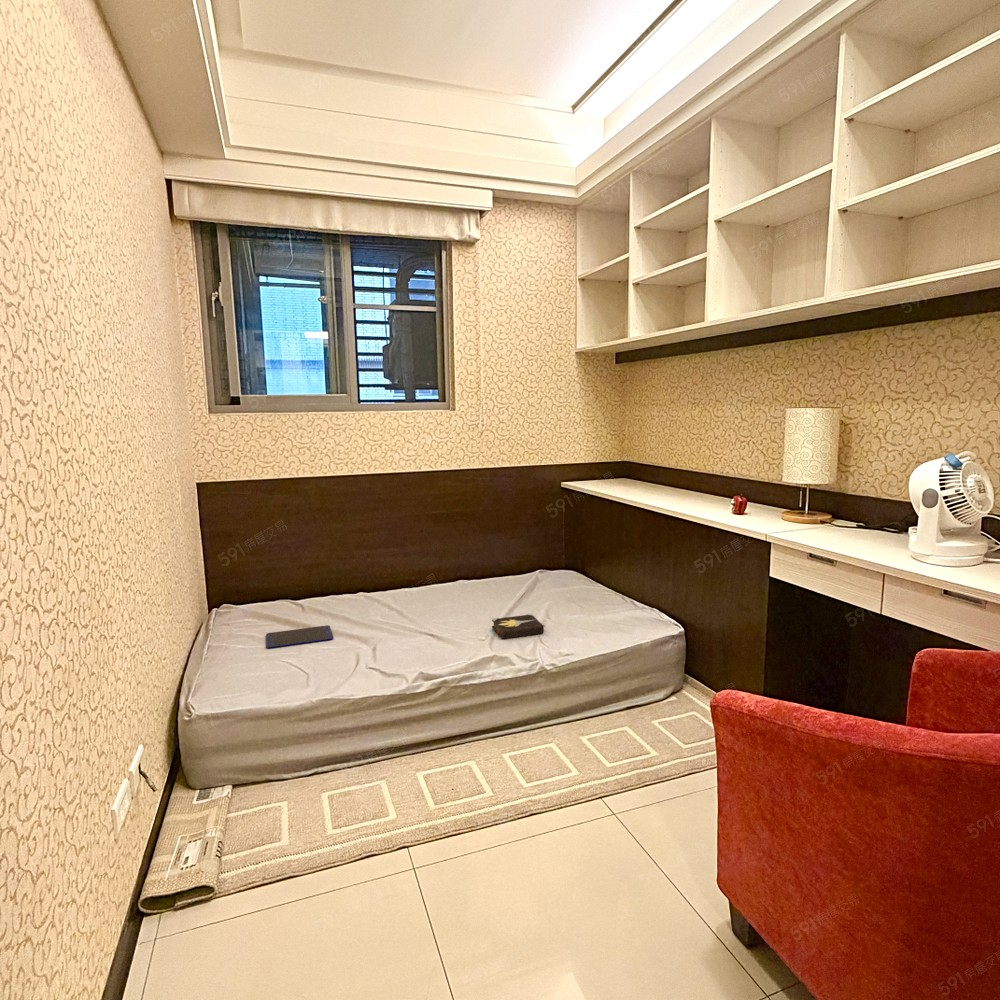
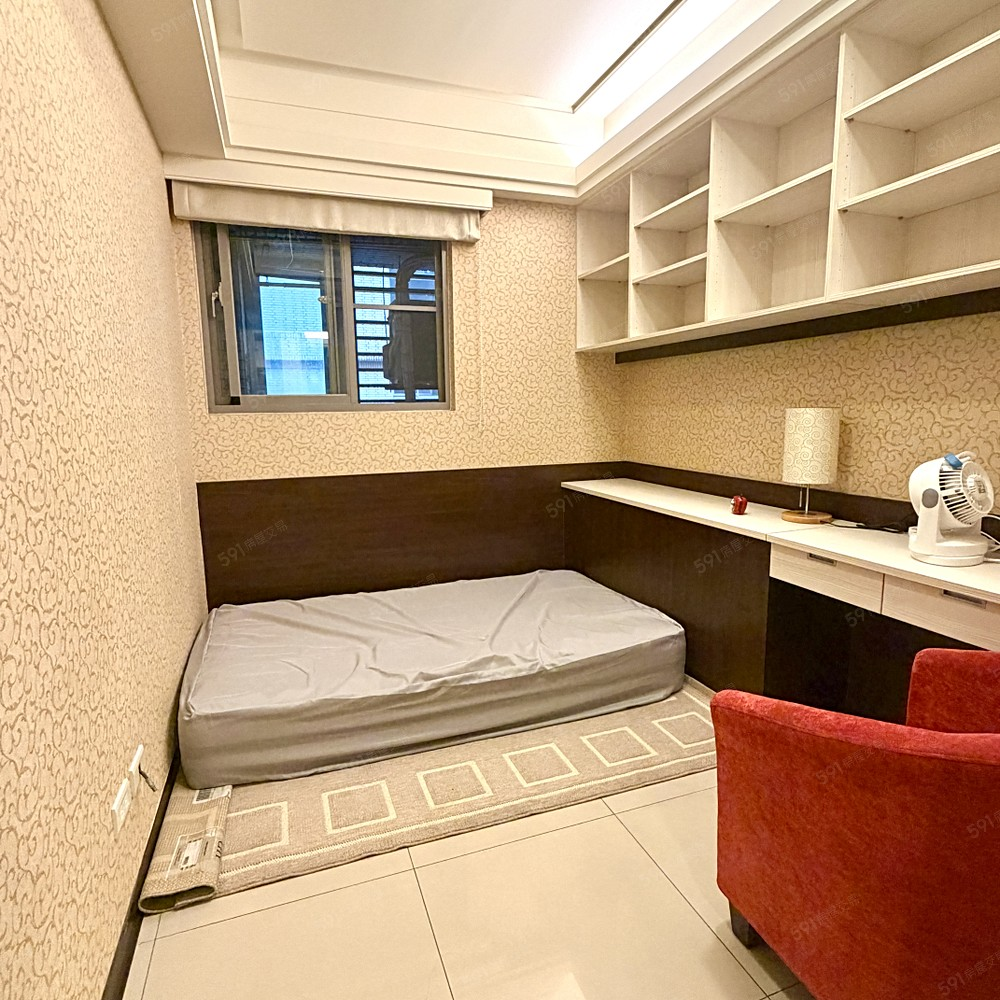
- tablet [265,624,334,649]
- hardback book [491,613,547,640]
